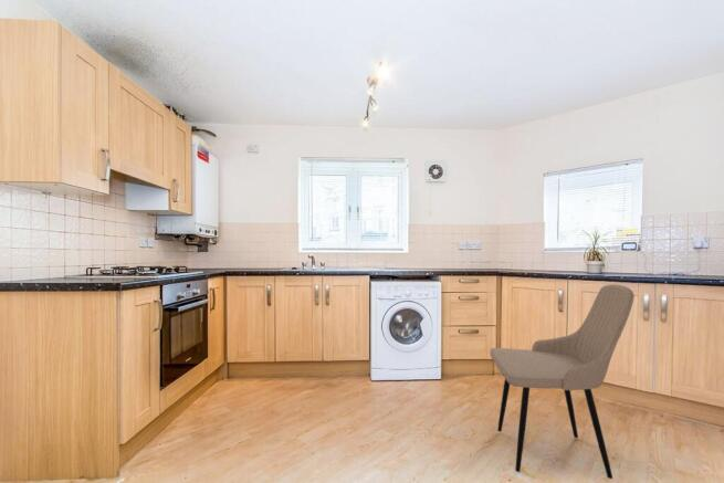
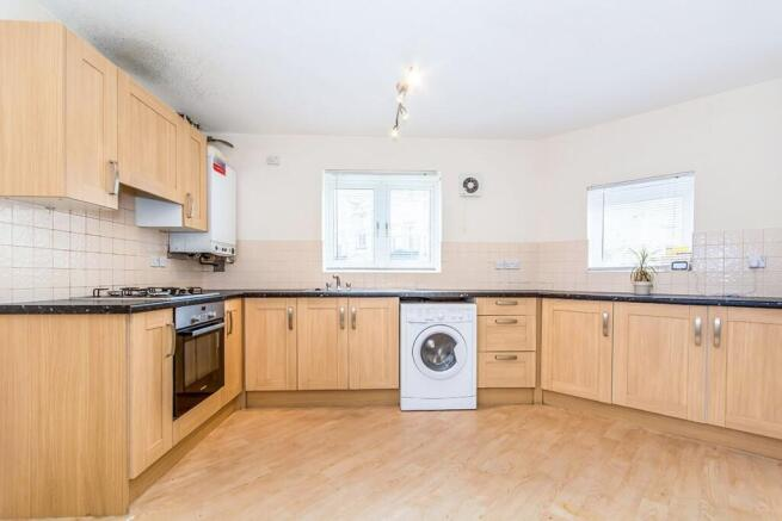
- dining chair [490,283,636,480]
